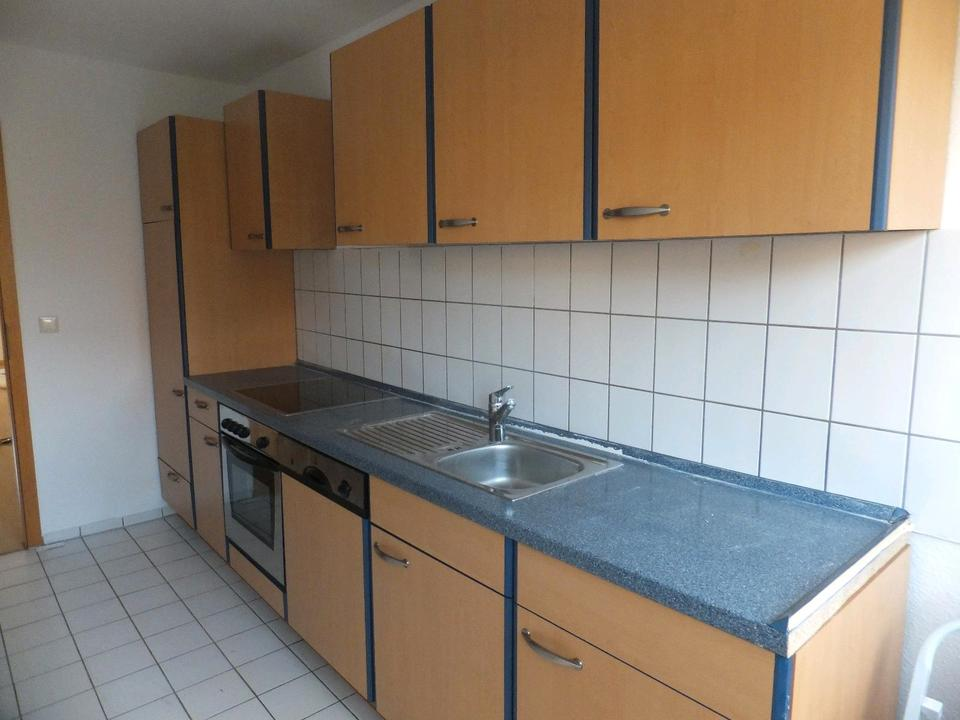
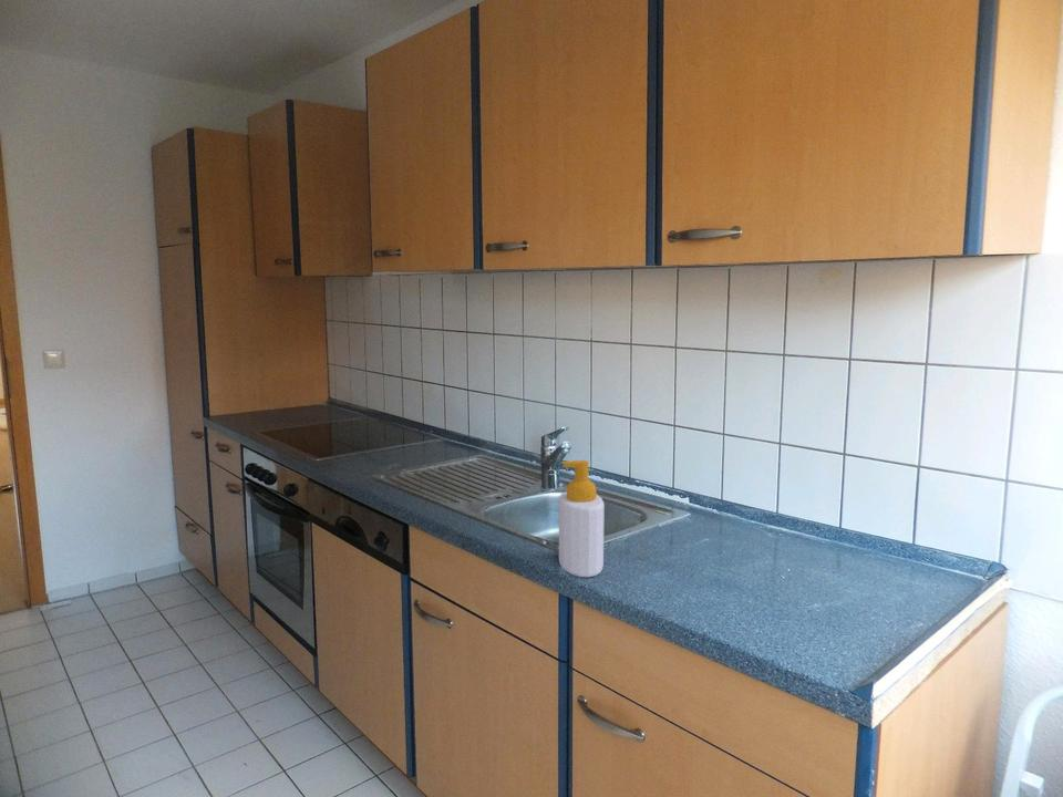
+ soap bottle [558,459,606,578]
